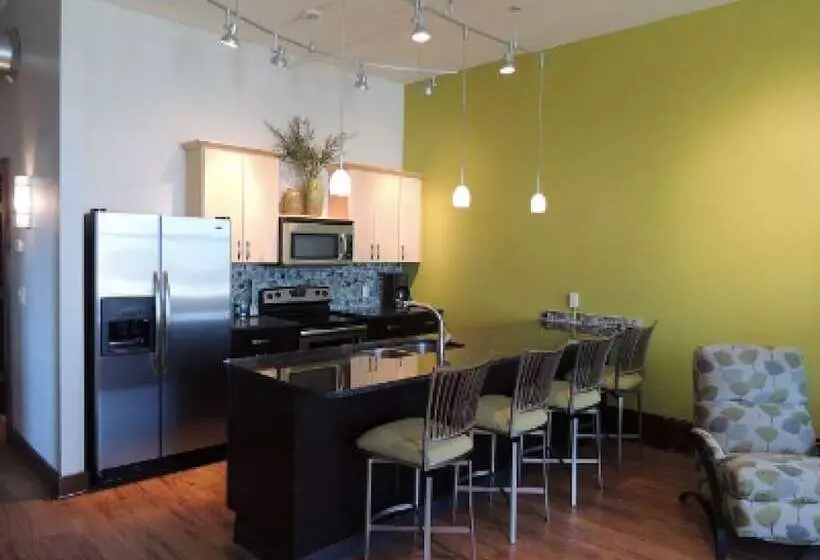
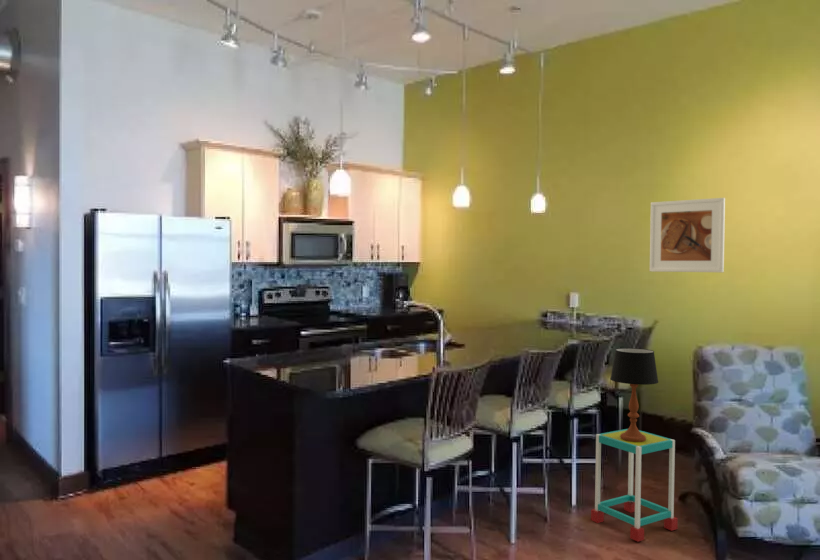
+ table lamp [609,347,659,442]
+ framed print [649,197,726,273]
+ side table [590,428,679,543]
